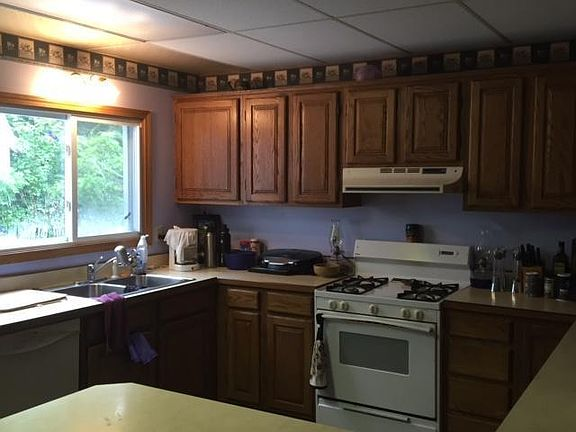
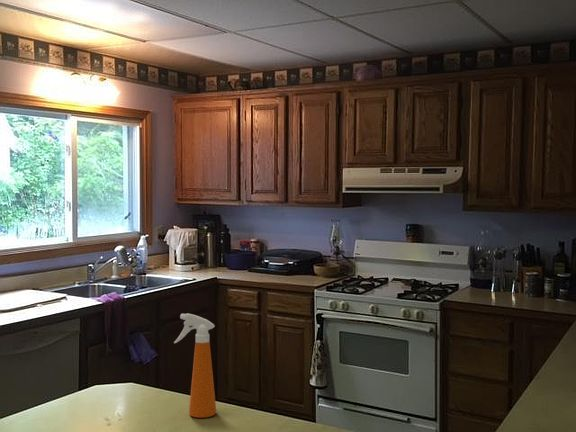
+ spray bottle [173,312,217,419]
